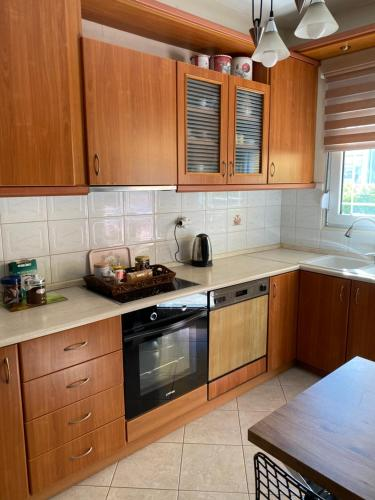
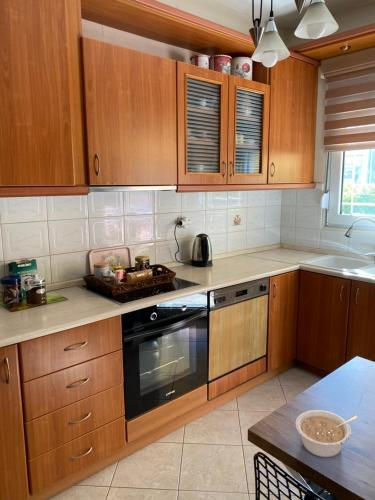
+ legume [294,409,359,458]
